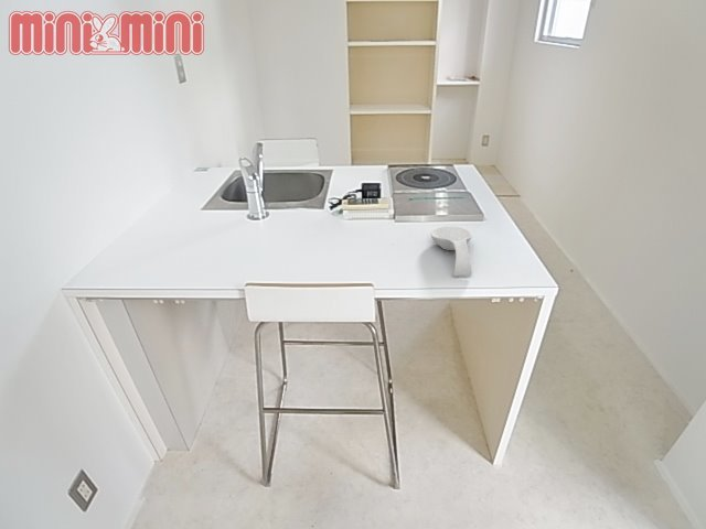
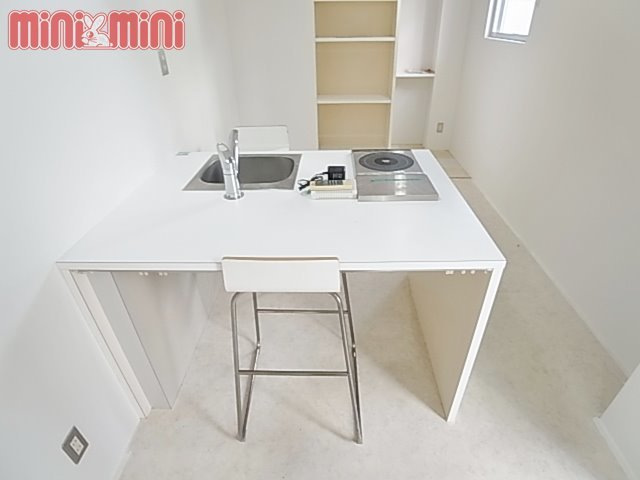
- spoon rest [429,226,473,278]
